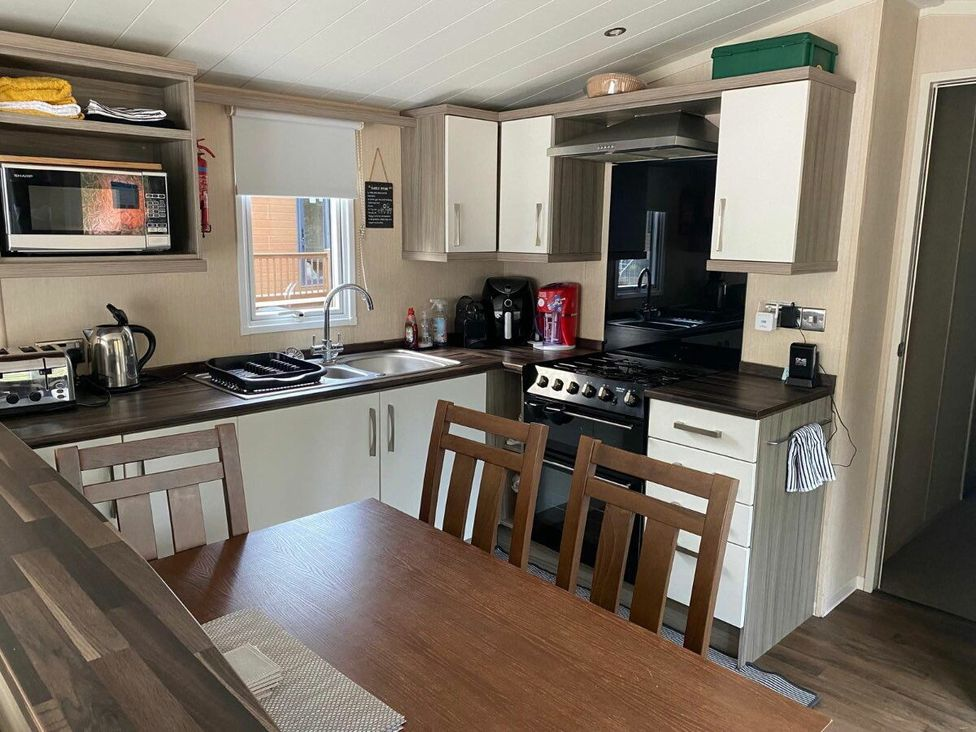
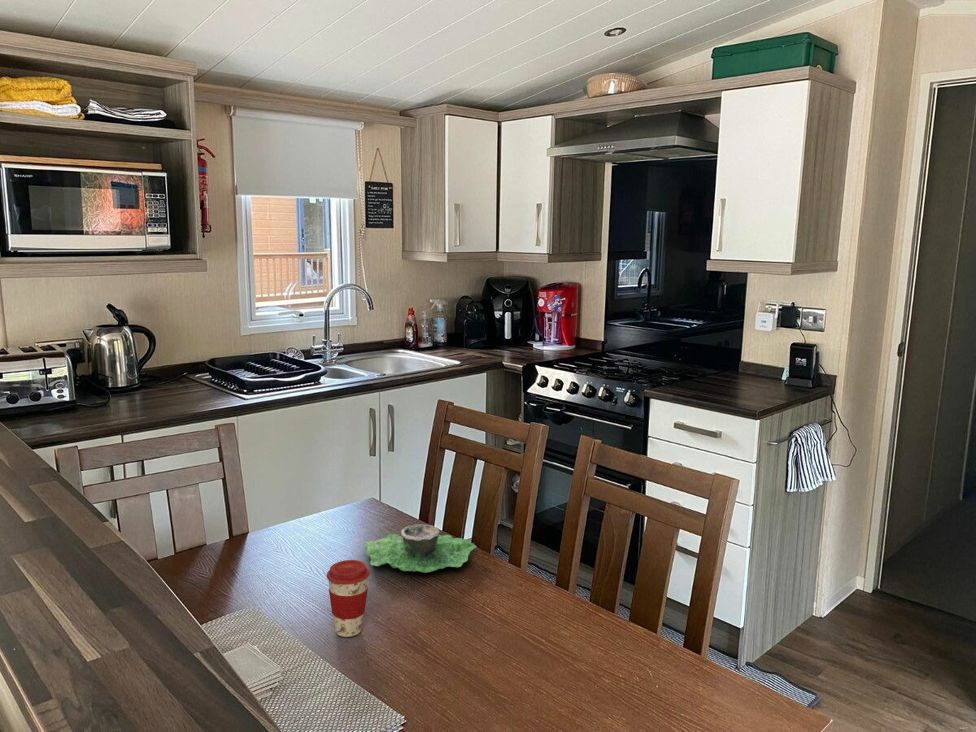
+ coffee cup [326,559,371,638]
+ succulent planter [363,523,478,573]
